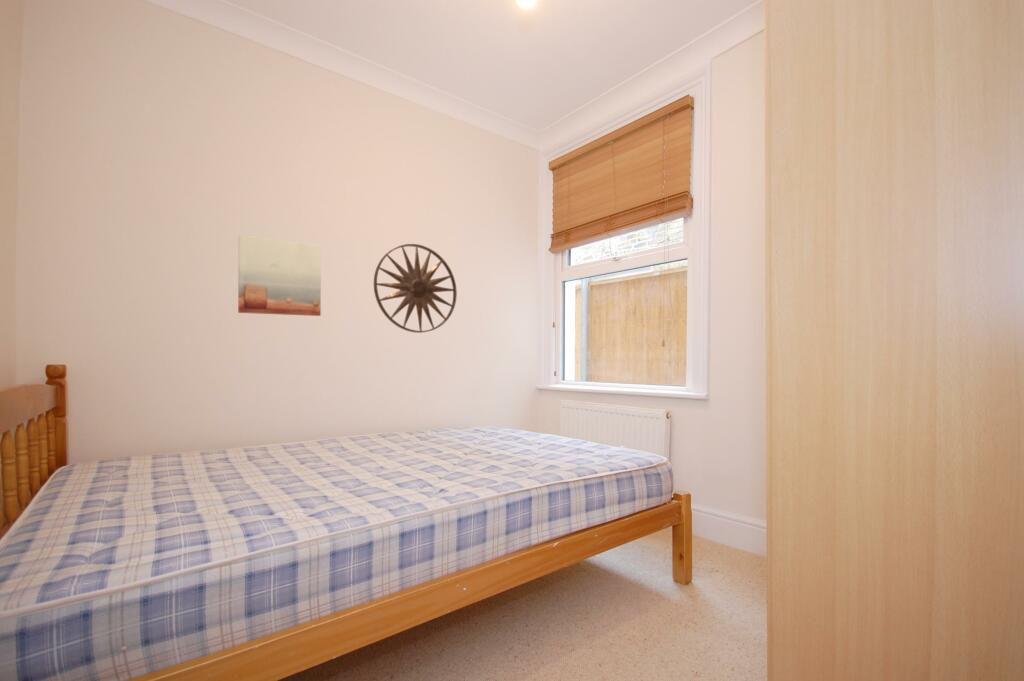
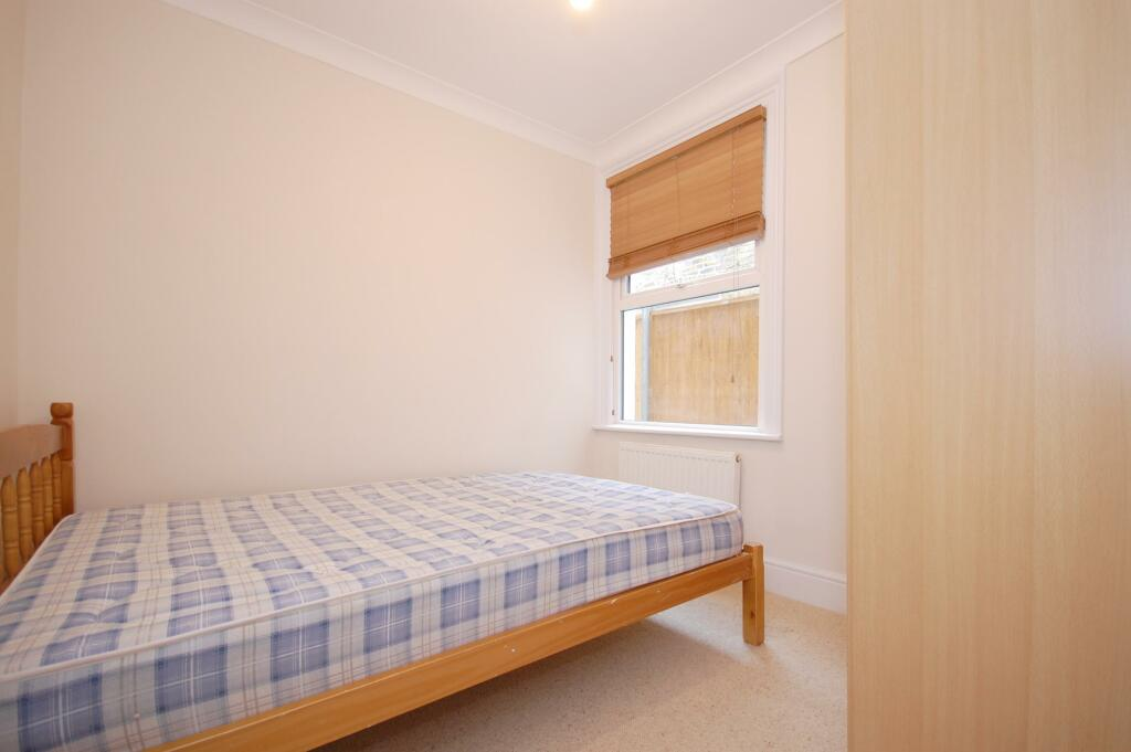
- wall art [237,234,322,317]
- wall art [373,243,458,334]
